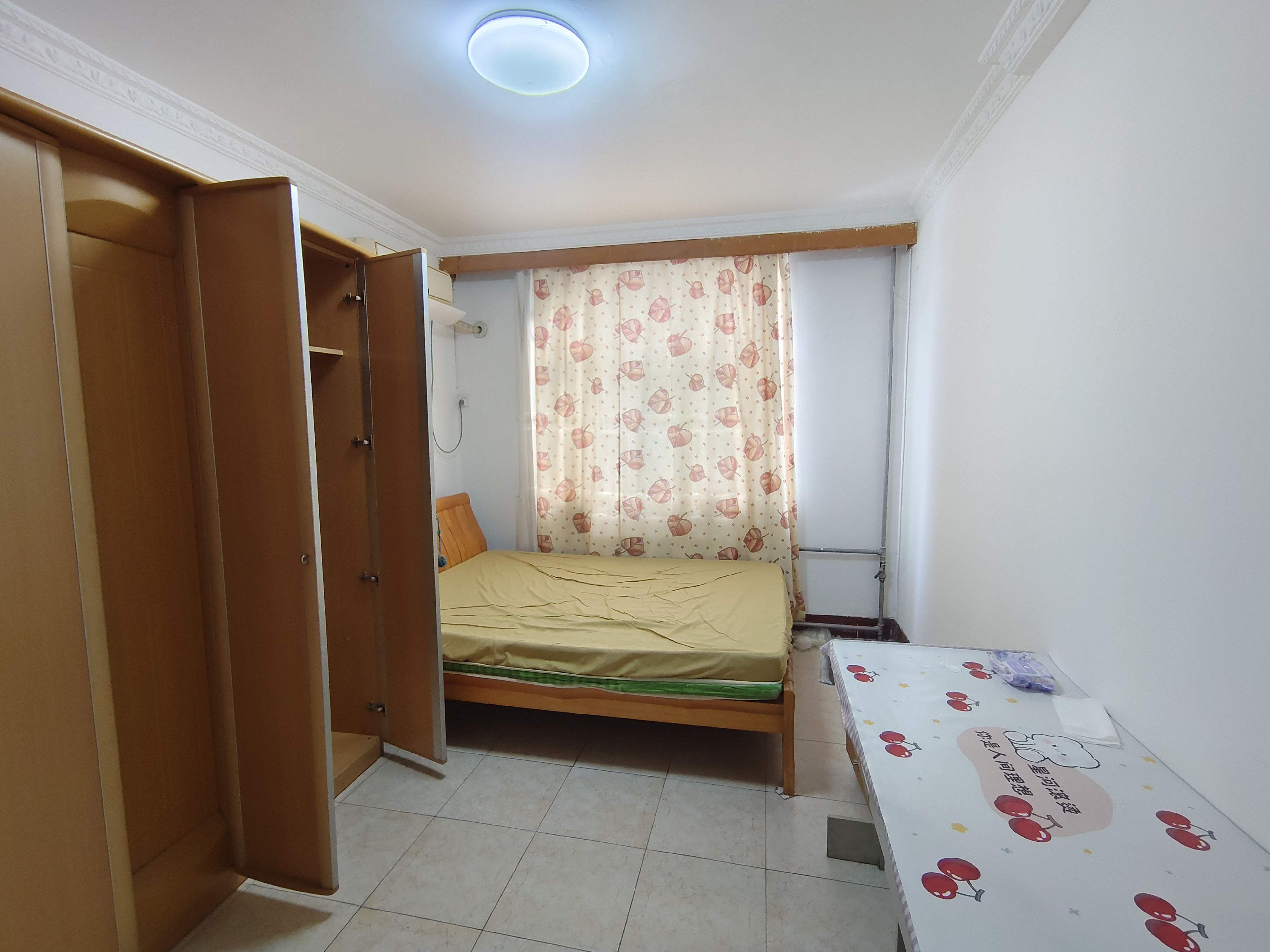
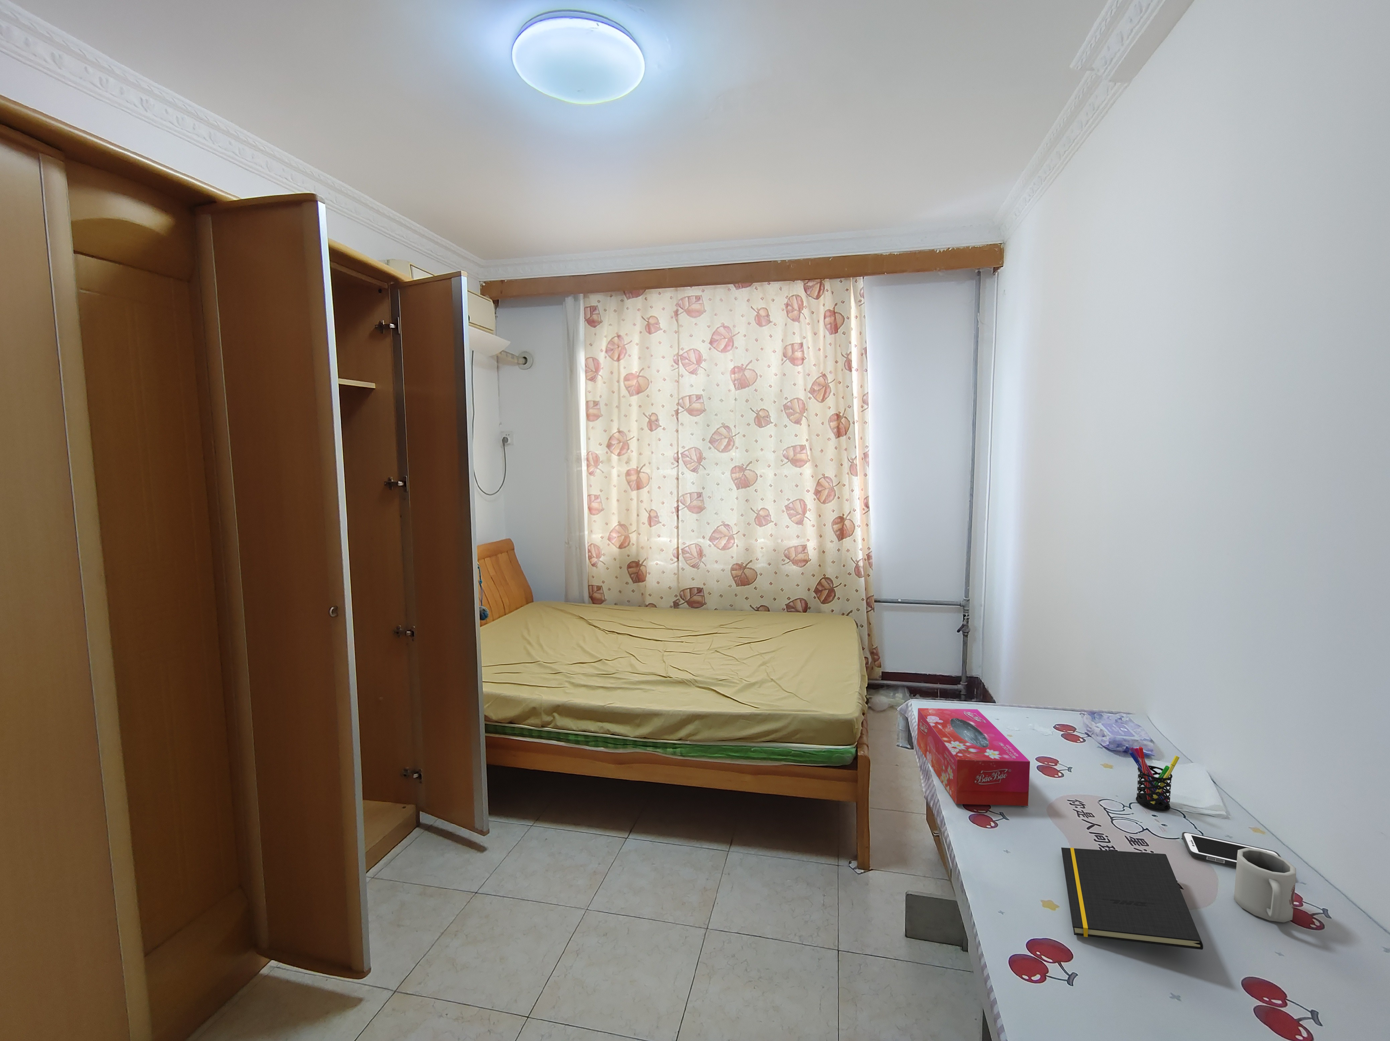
+ notepad [1061,847,1203,950]
+ cup [1233,847,1296,923]
+ pen holder [1130,747,1180,811]
+ cell phone [1182,831,1282,867]
+ tissue box [916,707,1030,806]
